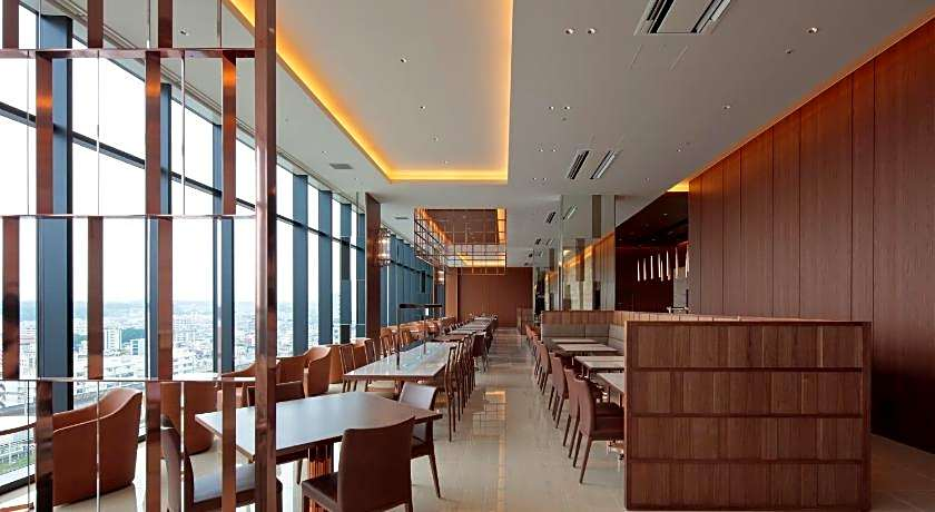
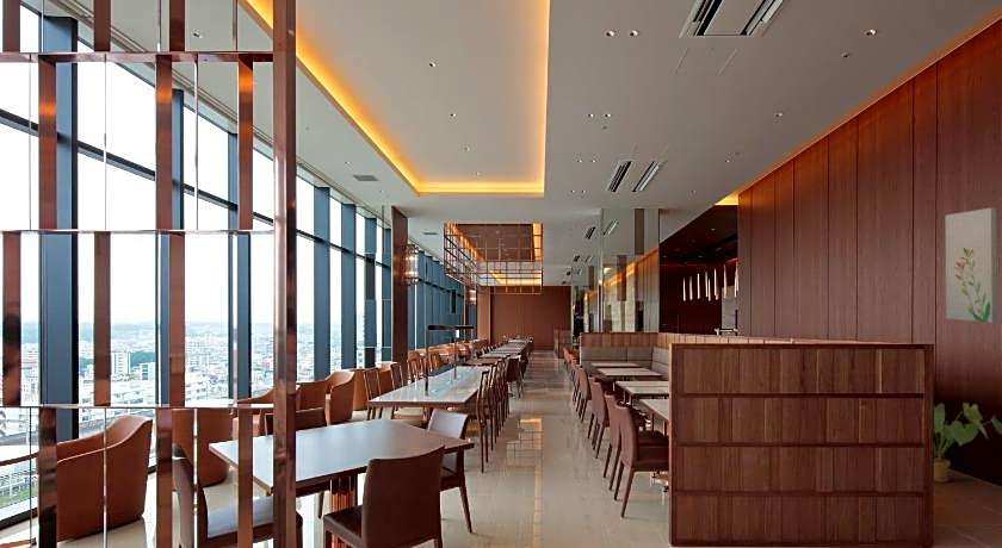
+ wall art [945,207,998,324]
+ house plant [933,401,1002,484]
